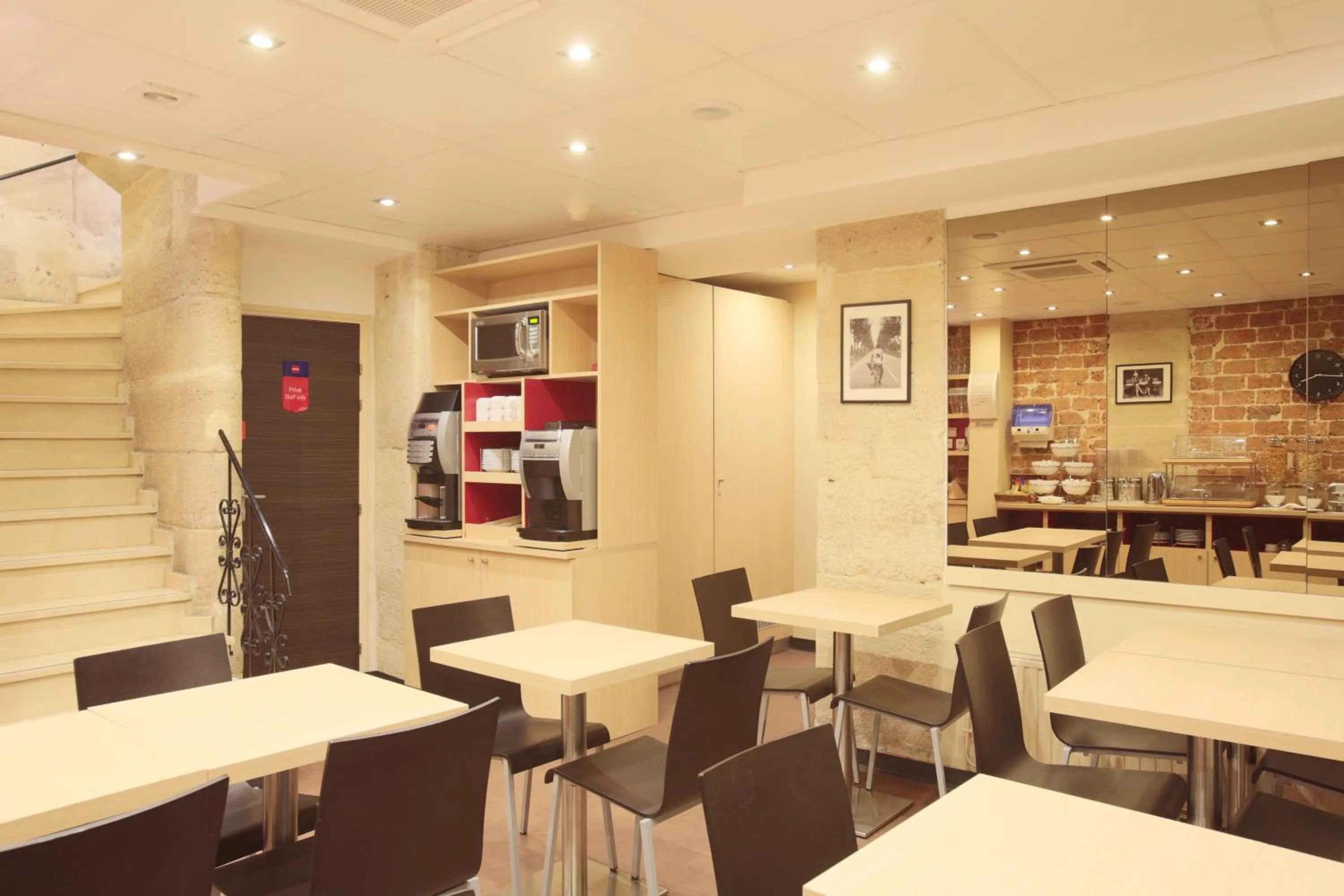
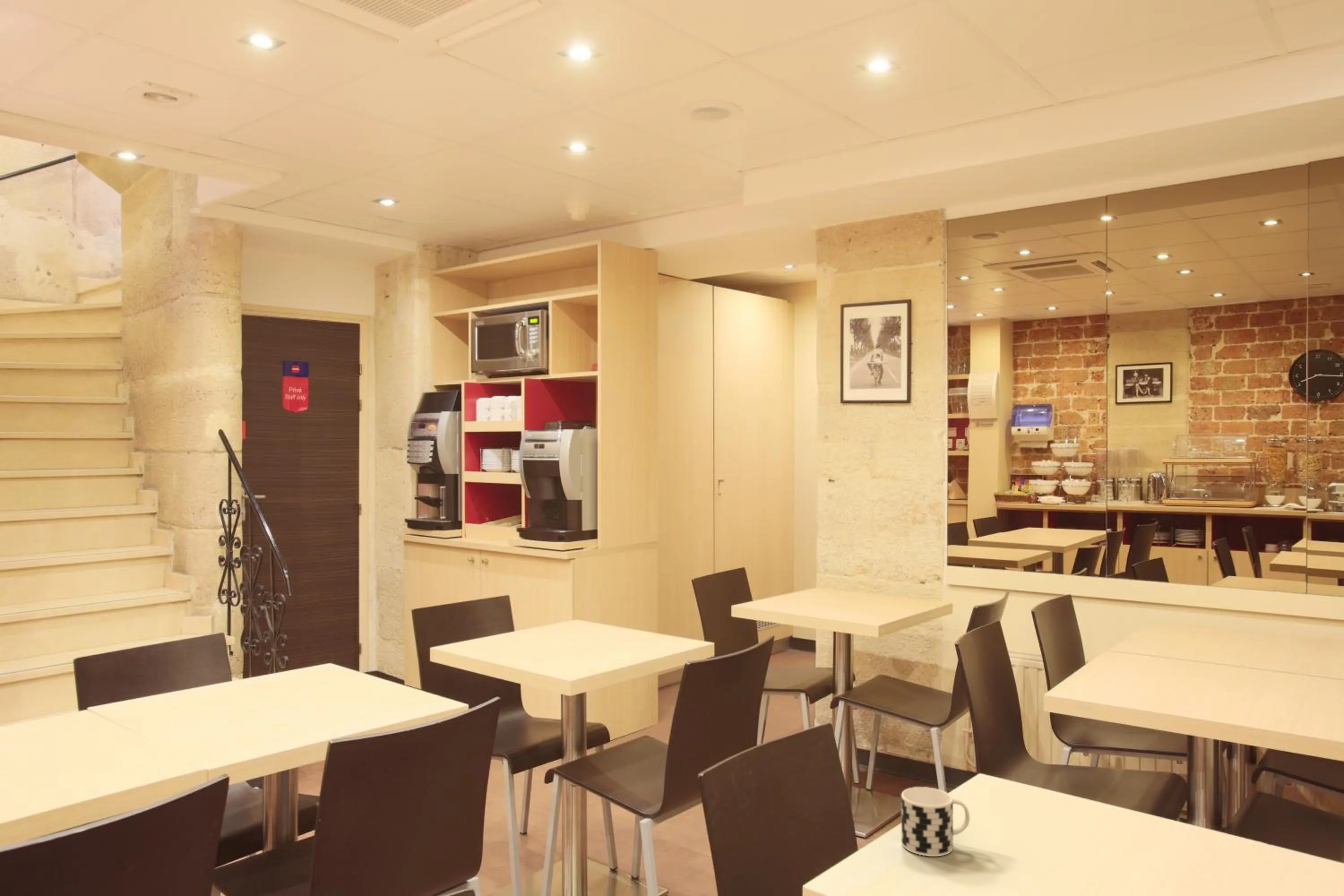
+ cup [901,787,970,857]
